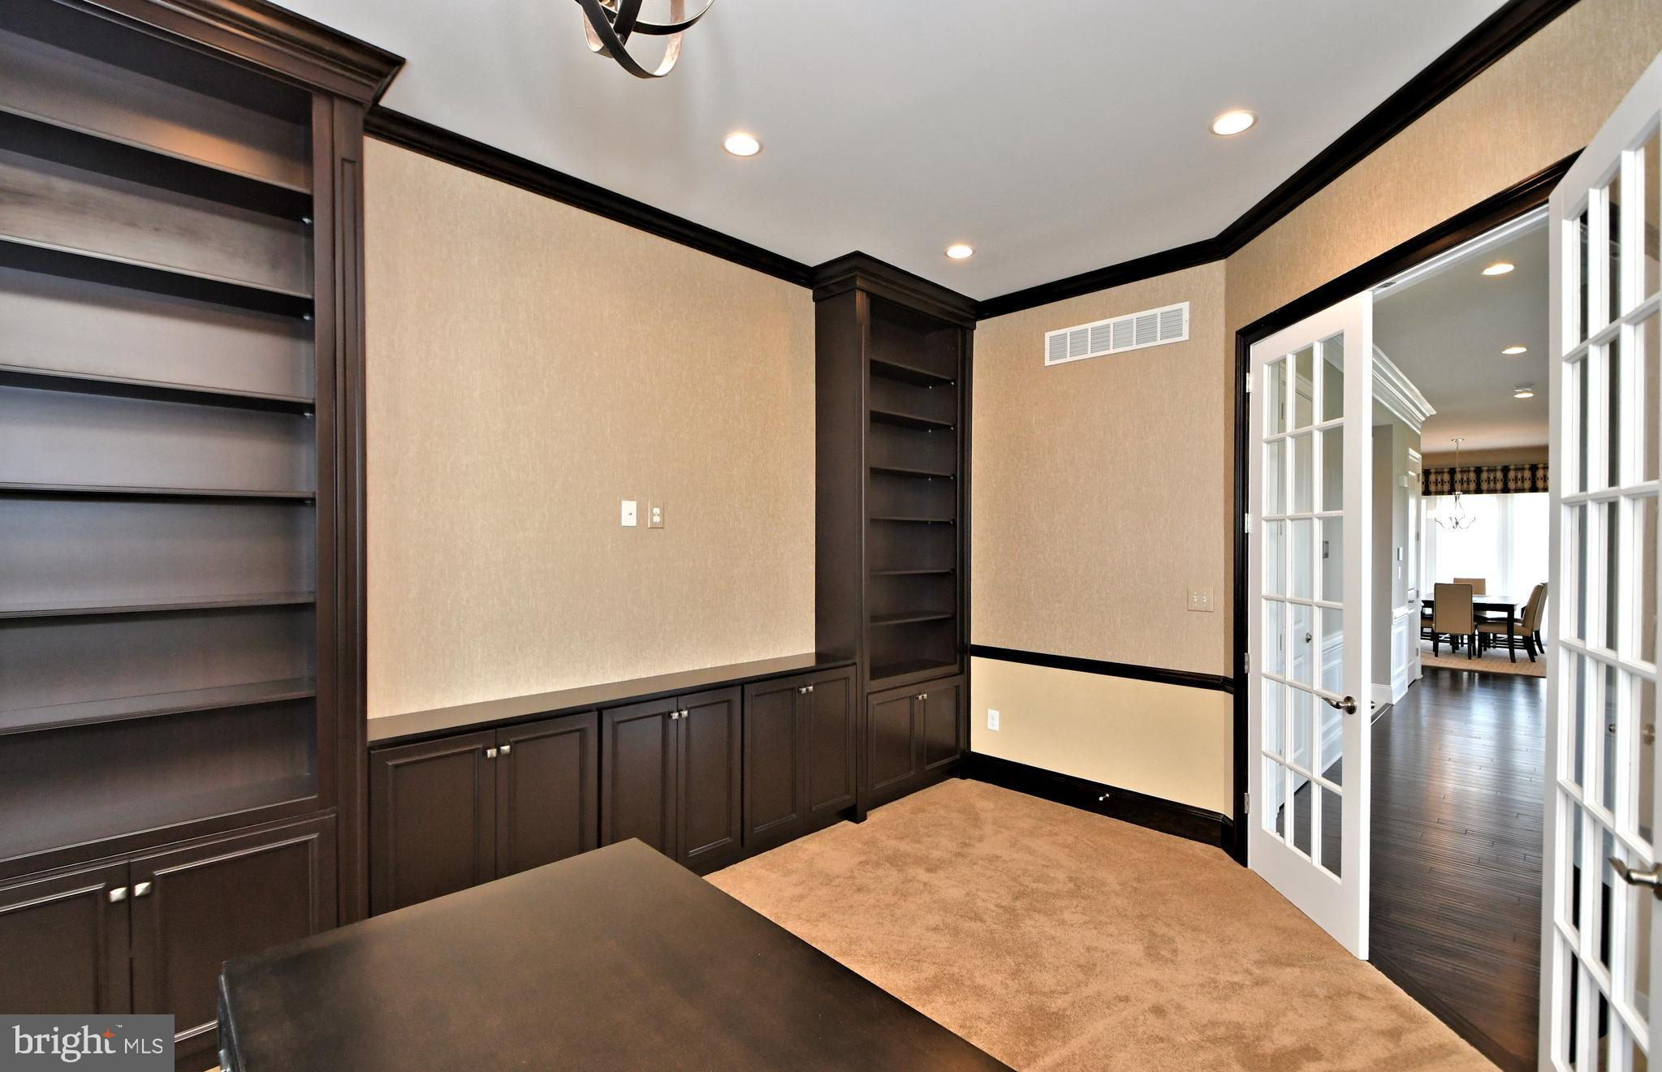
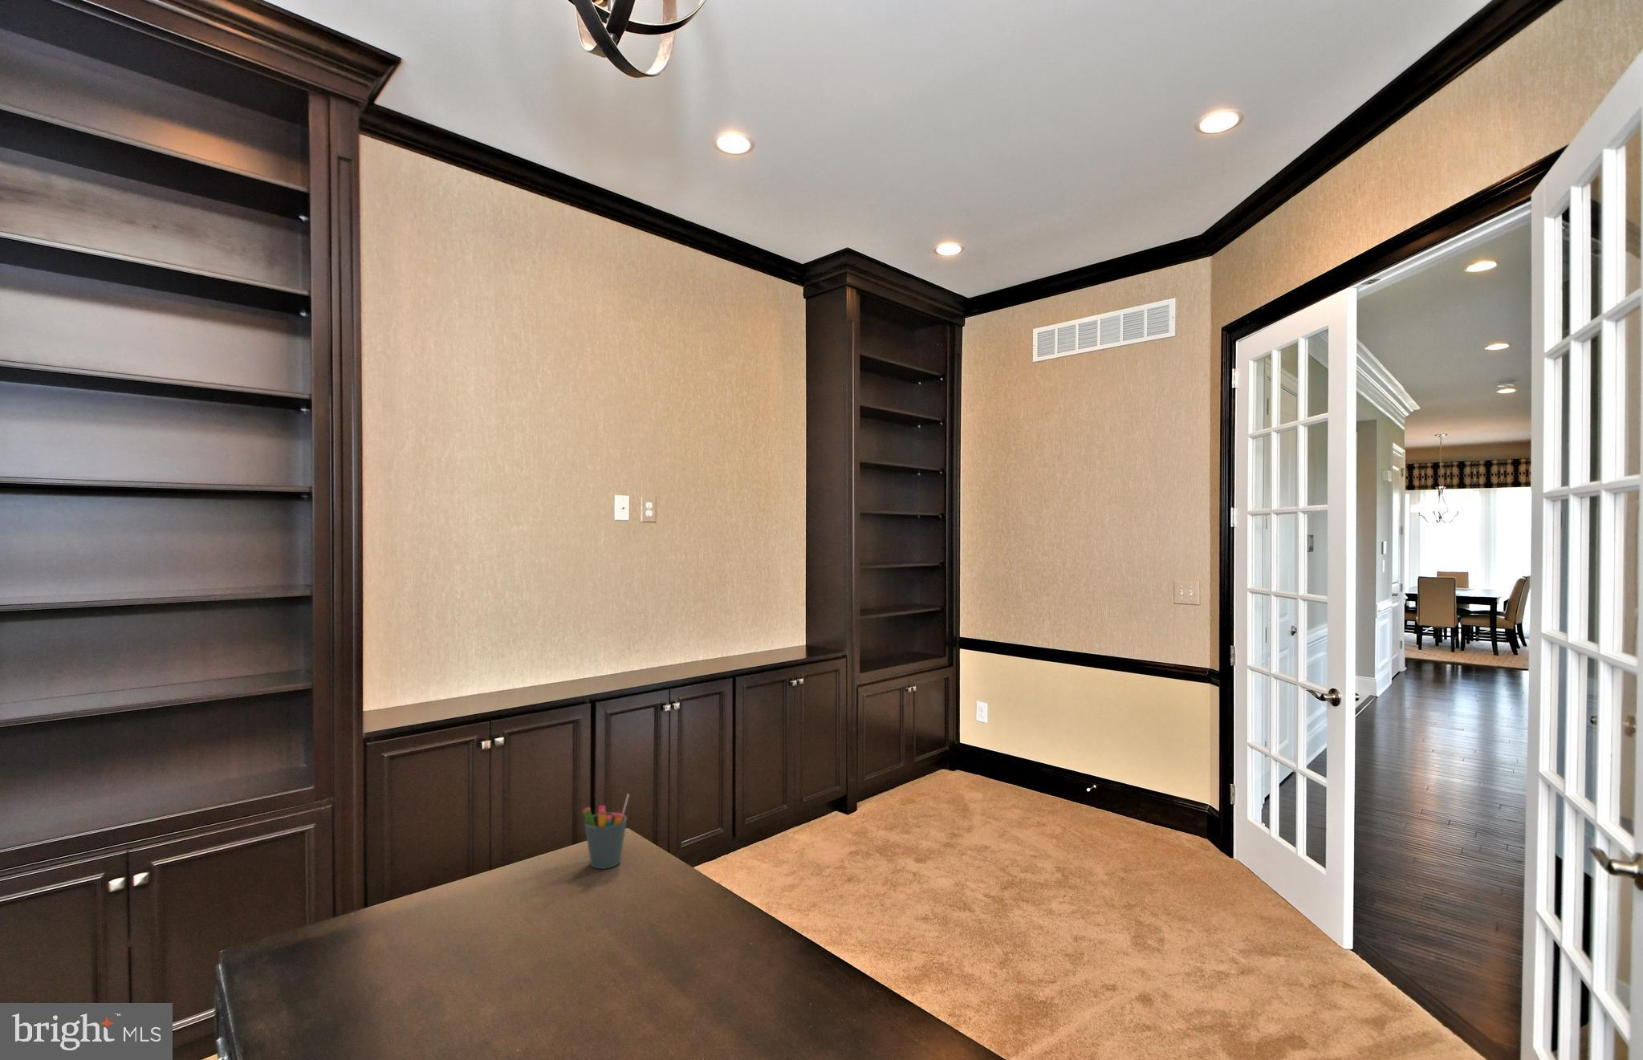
+ pen holder [582,794,629,870]
